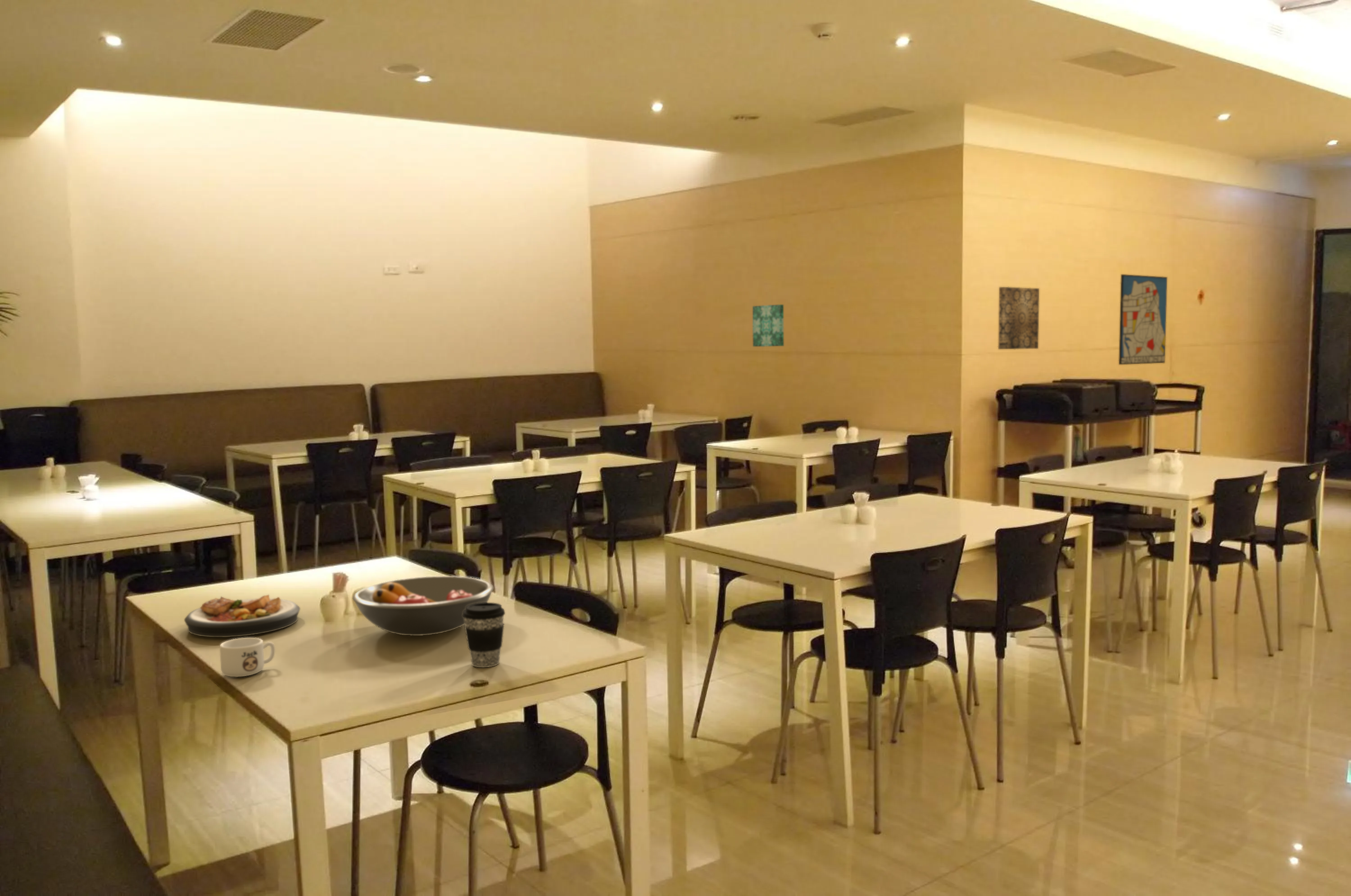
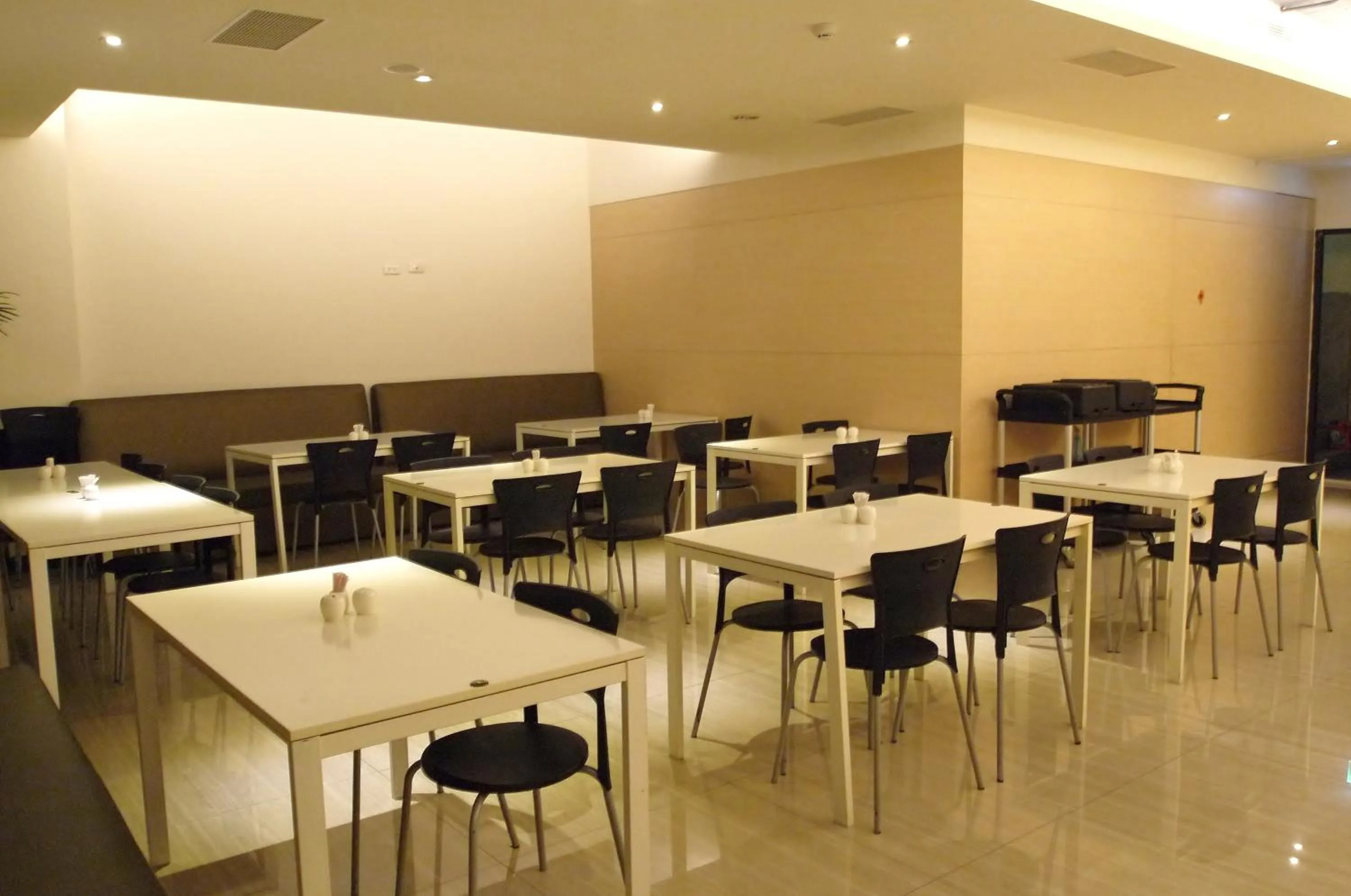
- wall art [752,304,784,347]
- coffee cup [463,602,506,668]
- wall art [1118,274,1168,365]
- fruit bowl [352,575,494,636]
- wall art [997,286,1040,350]
- plate [184,594,301,638]
- mug [219,637,275,678]
